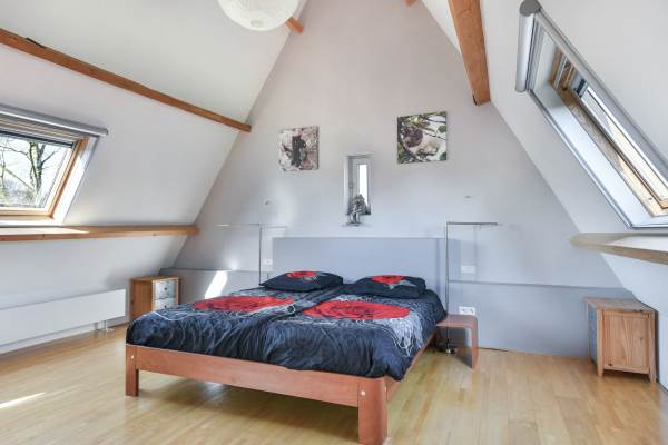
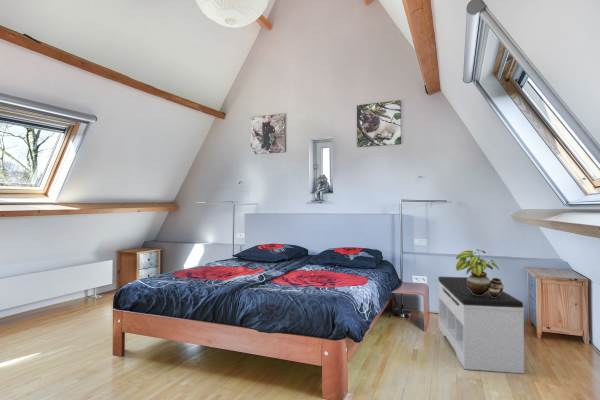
+ bench [437,276,525,375]
+ potted plant [455,248,505,297]
